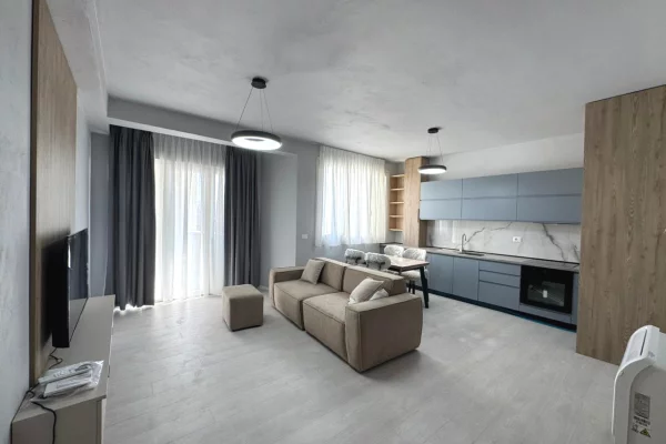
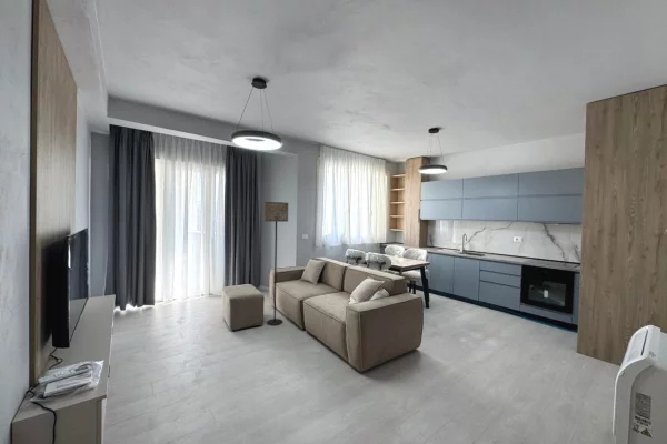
+ floor lamp [263,201,289,326]
